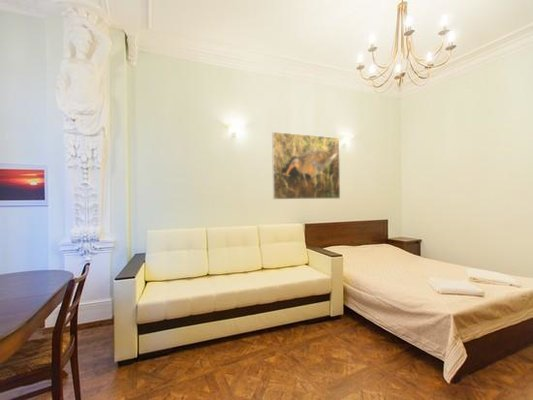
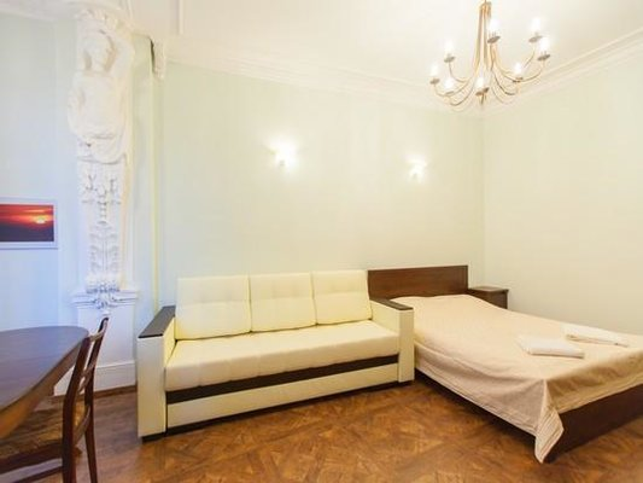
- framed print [271,131,341,200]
